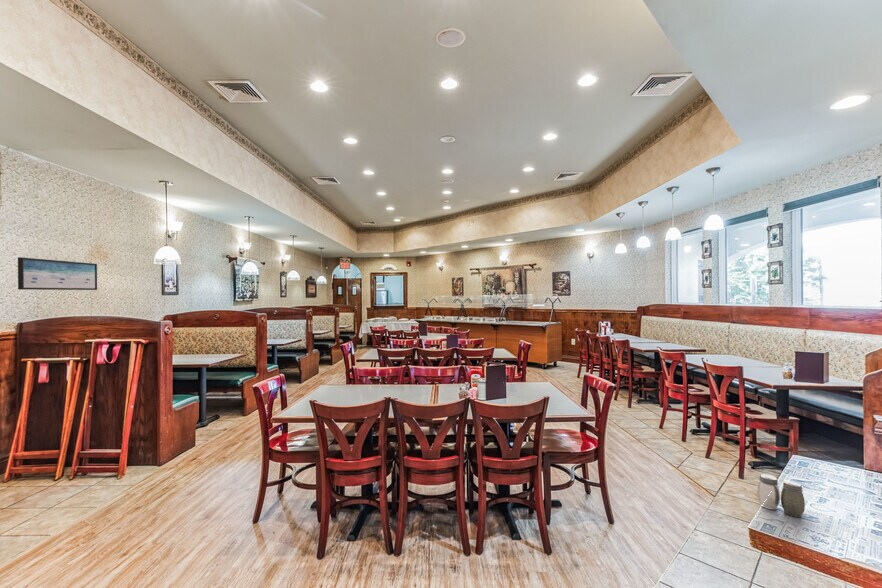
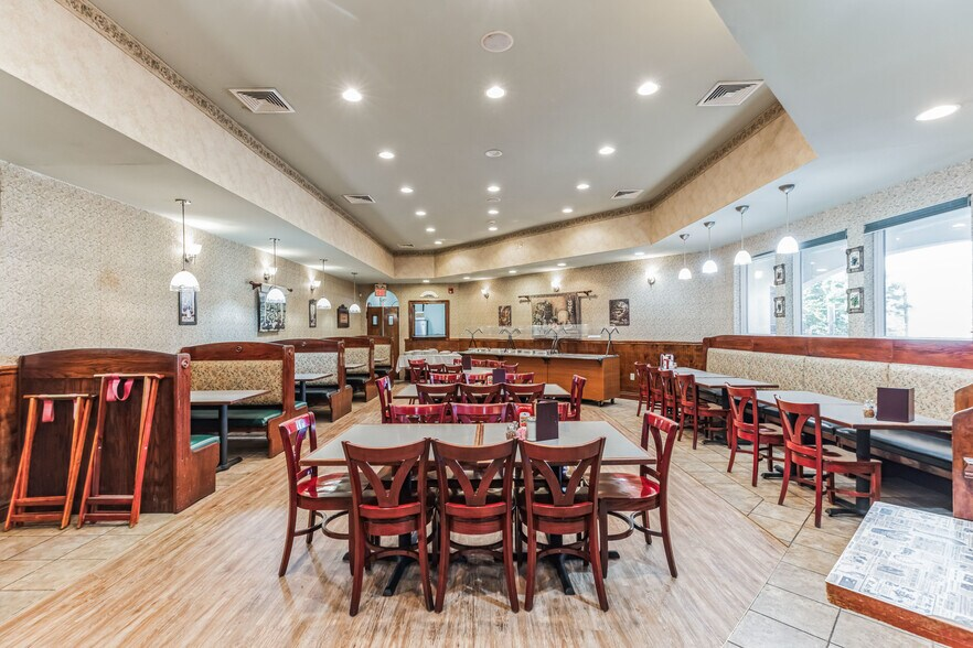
- wall art [17,256,98,291]
- salt and pepper shaker [757,473,806,518]
